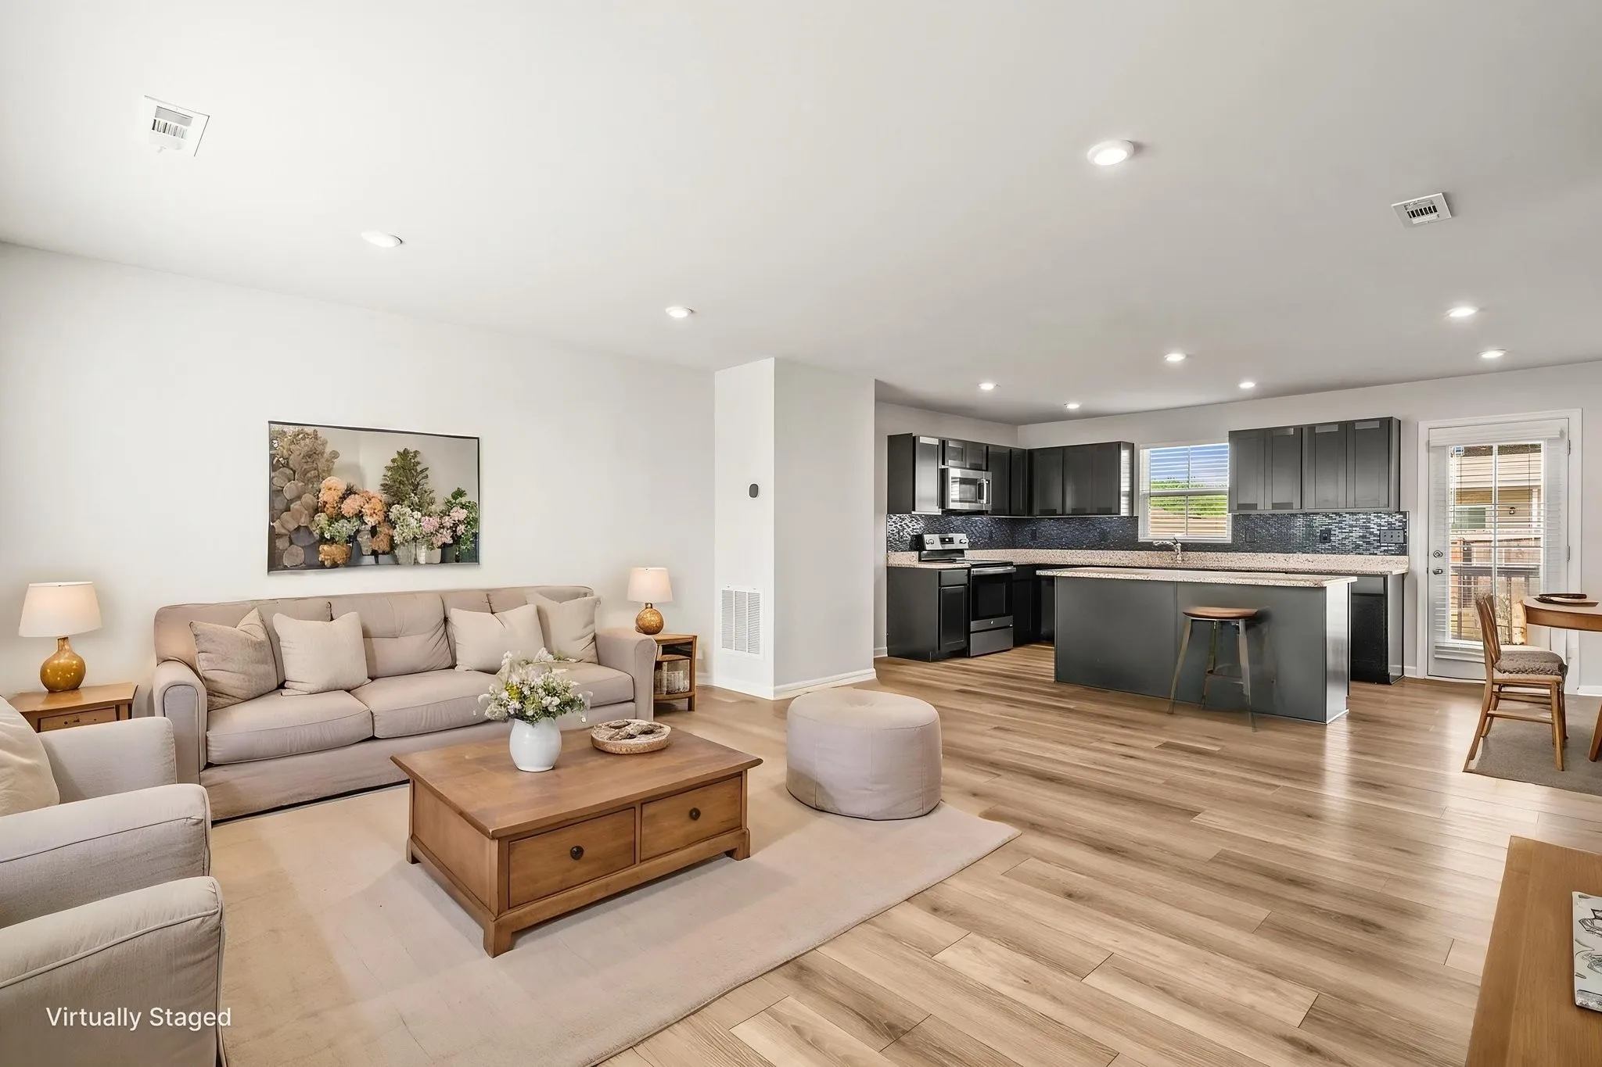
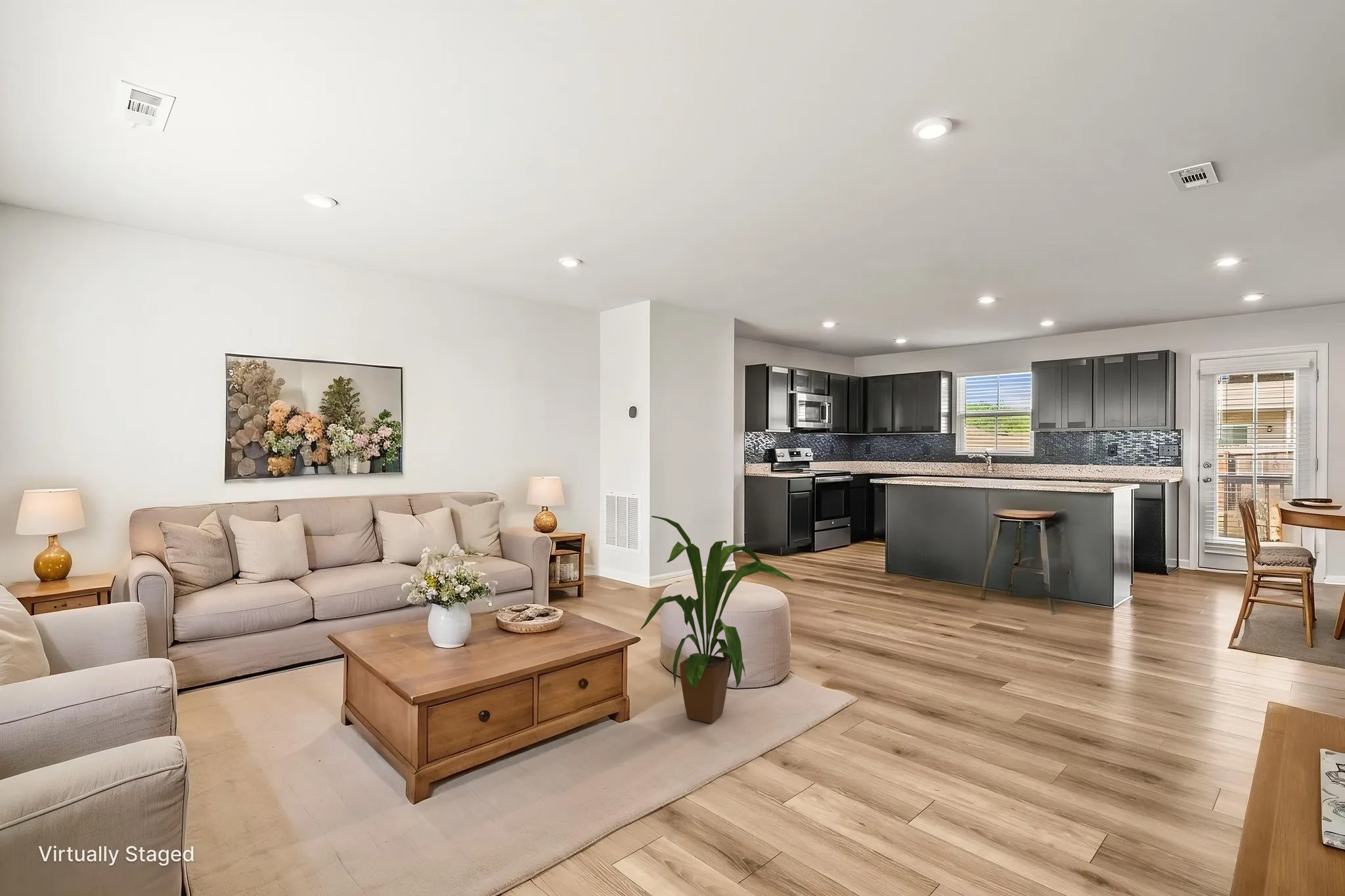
+ house plant [639,515,795,724]
